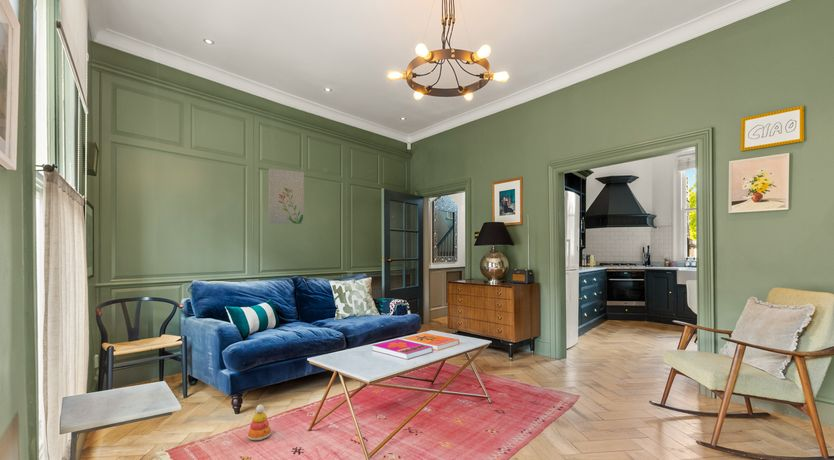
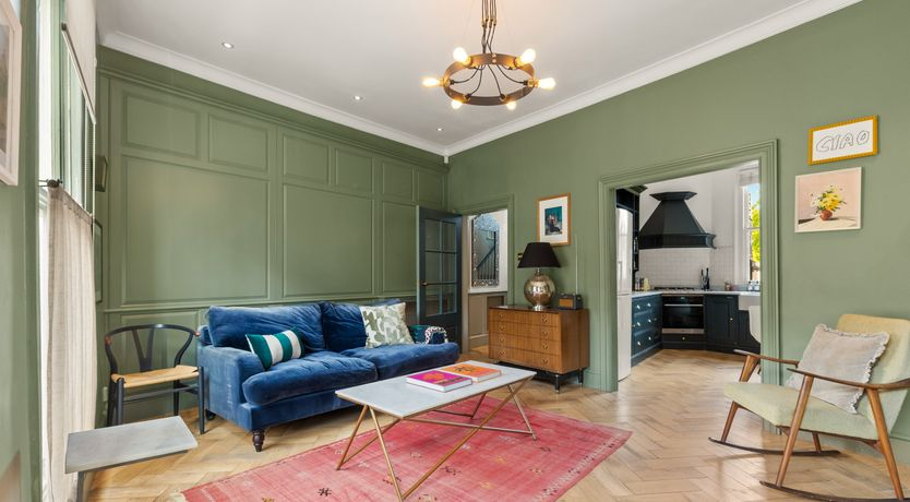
- stacking toy [246,404,272,441]
- wall art [268,168,305,225]
